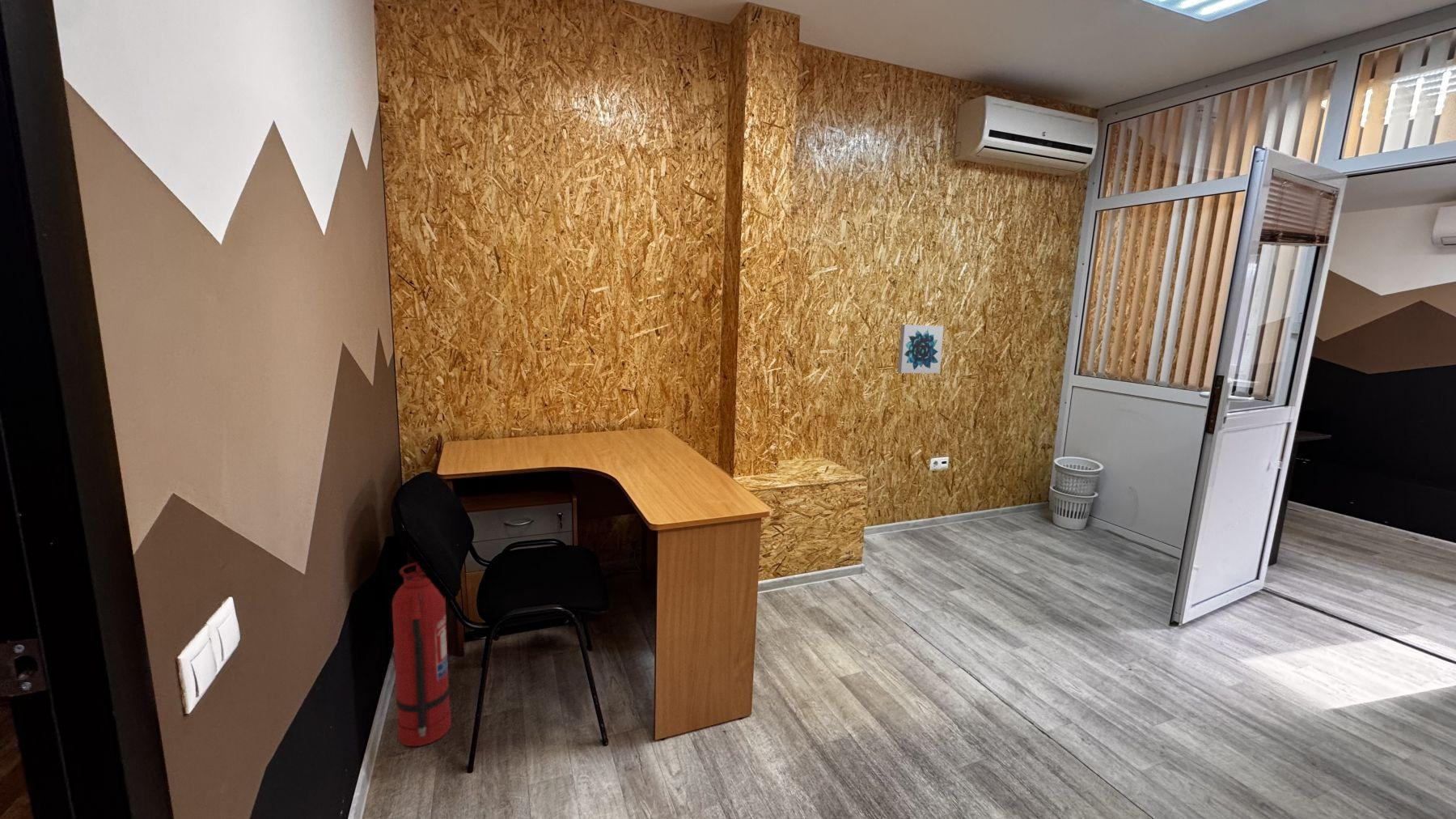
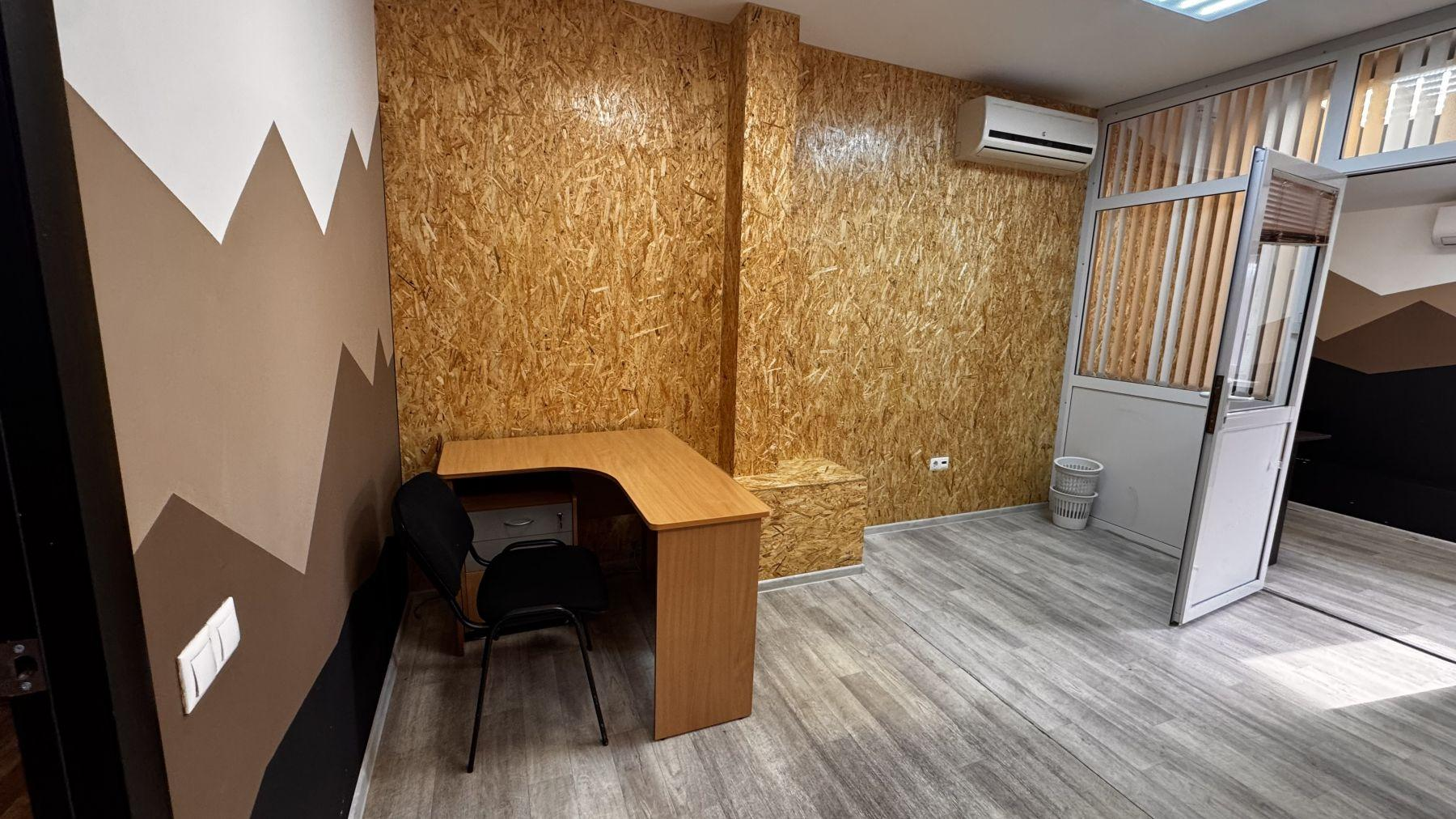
- wall art [896,324,945,374]
- fire extinguisher [392,562,452,747]
